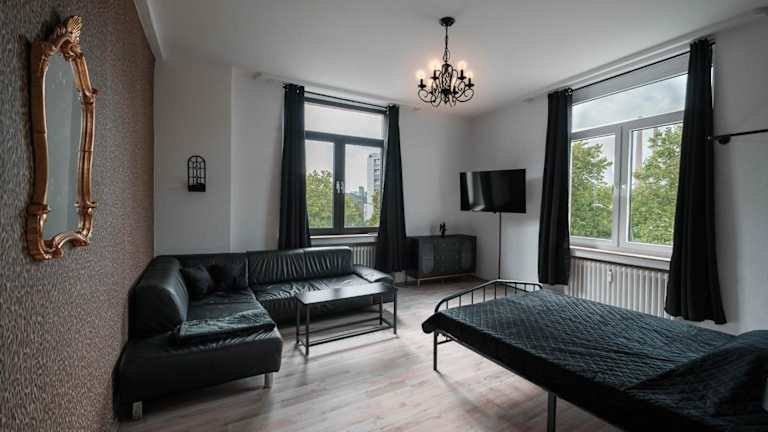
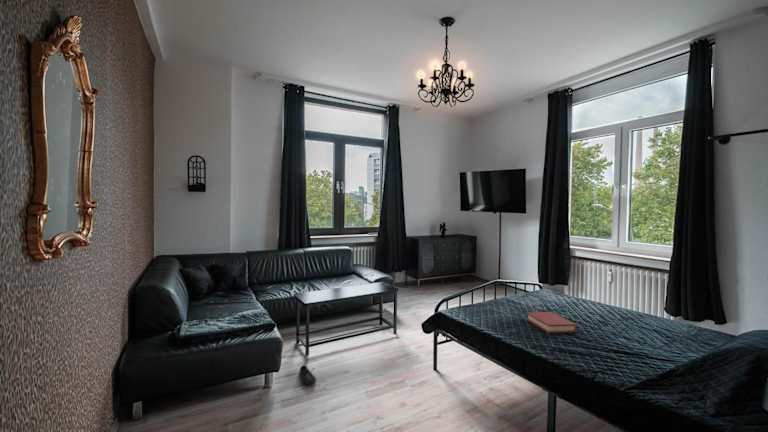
+ shoe [298,364,317,386]
+ hardback book [526,311,578,334]
